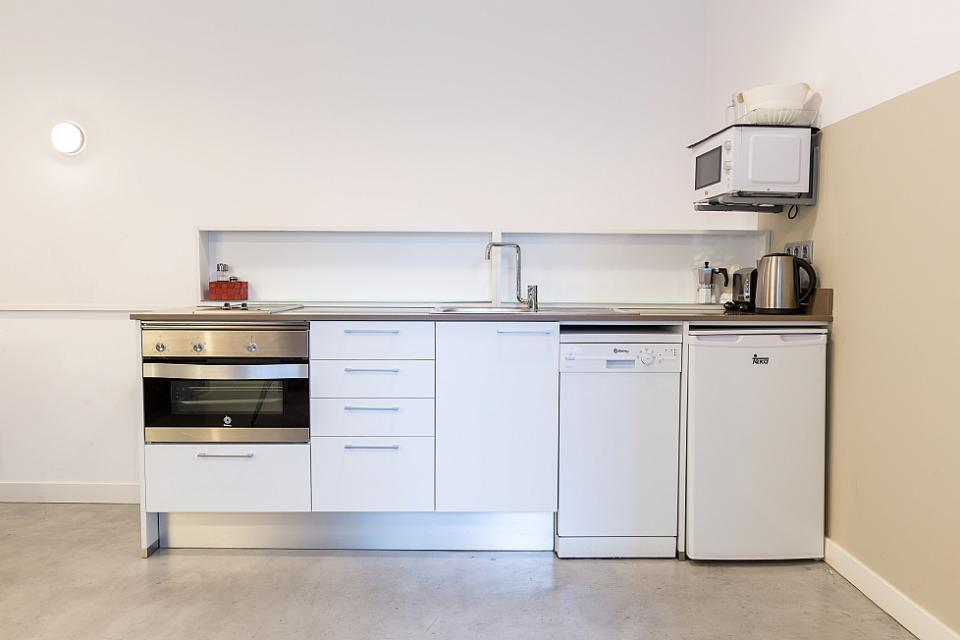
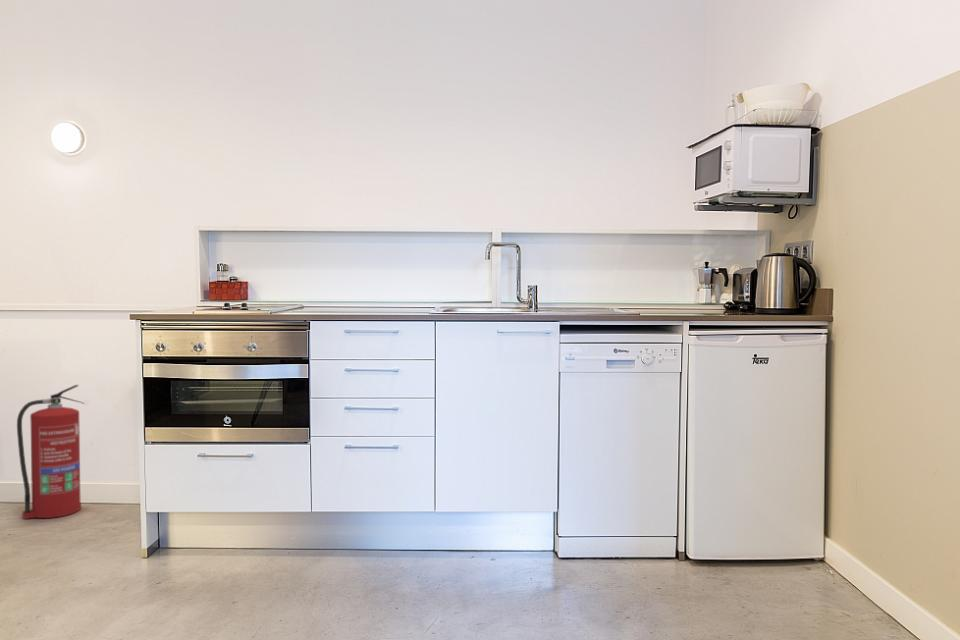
+ fire extinguisher [16,384,85,520]
